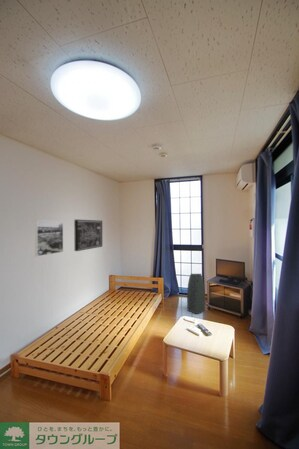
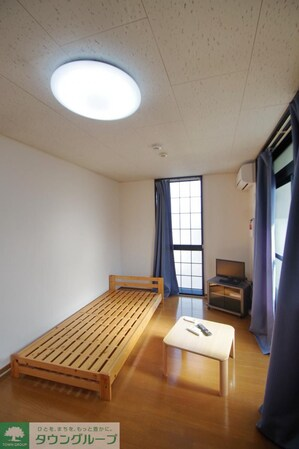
- wall art [73,219,103,252]
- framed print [34,219,64,257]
- air purifier [186,273,206,315]
